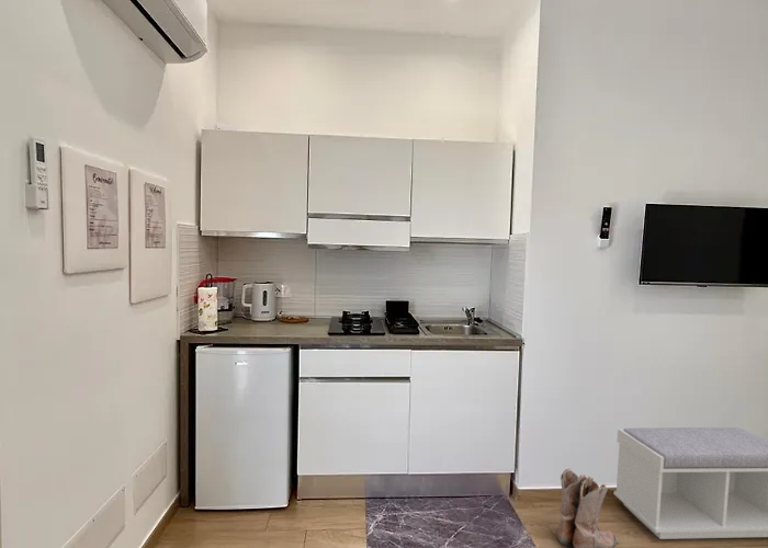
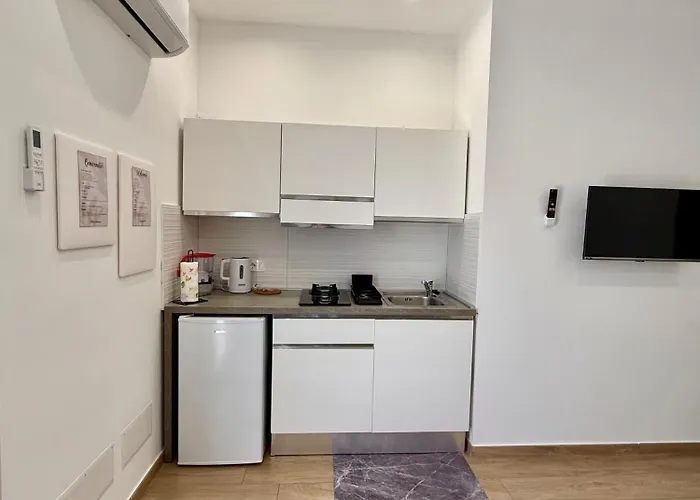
- boots [556,468,619,548]
- bench [612,426,768,540]
